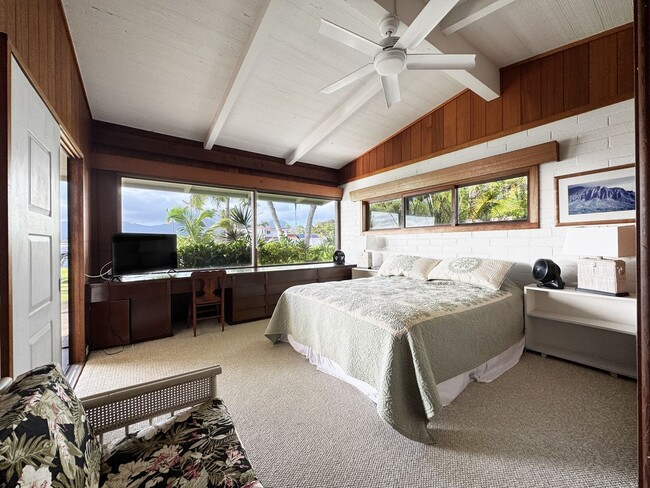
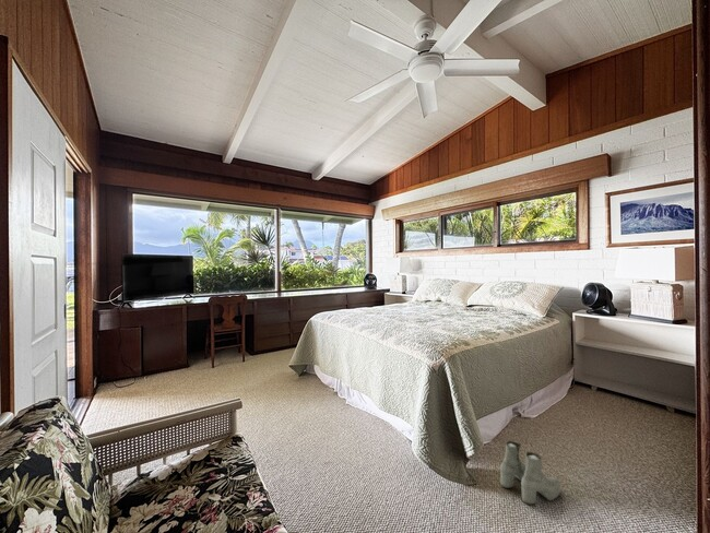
+ boots [499,440,561,506]
